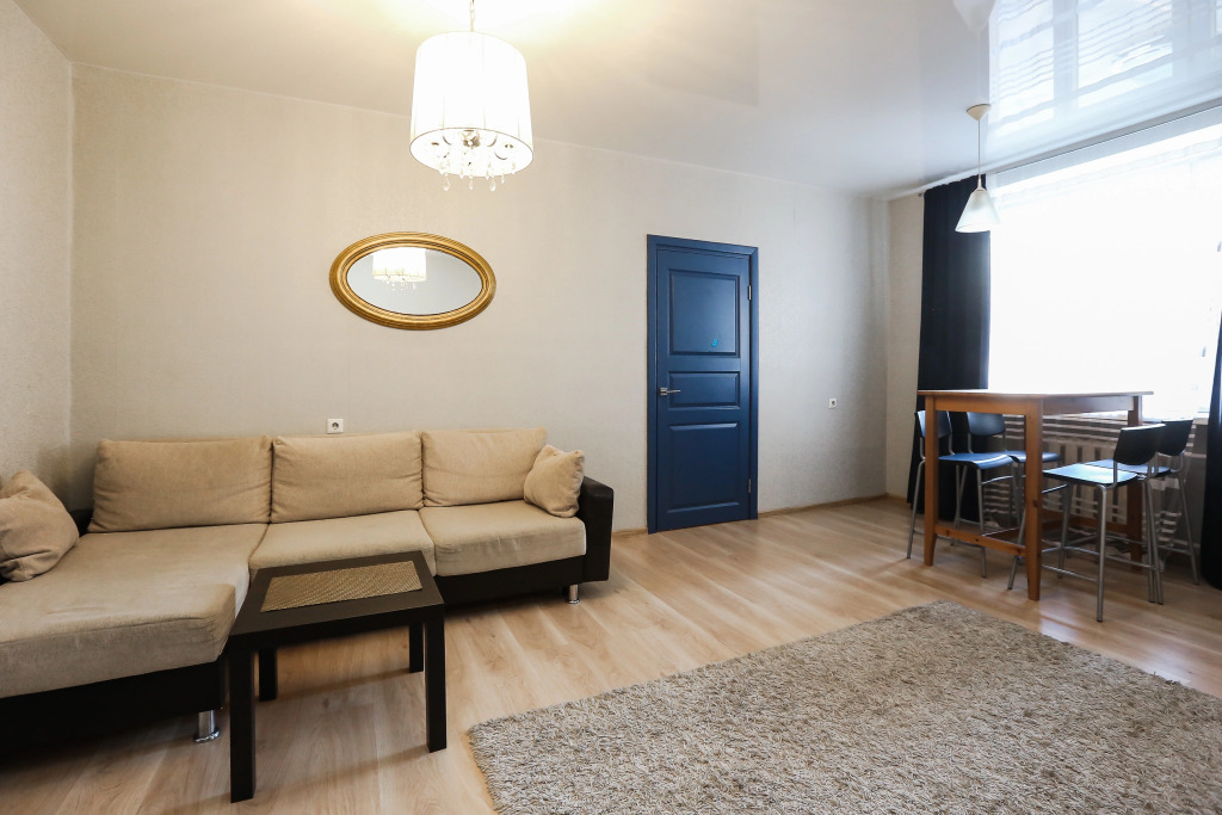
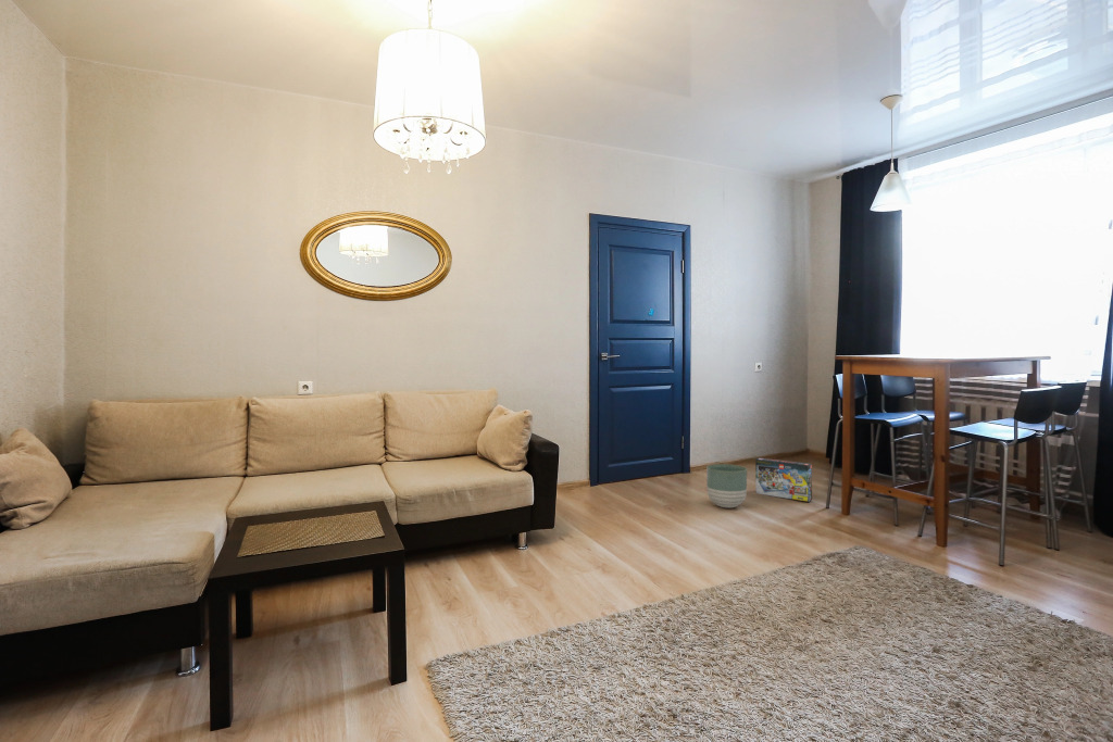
+ box [754,457,813,503]
+ planter [705,463,748,508]
